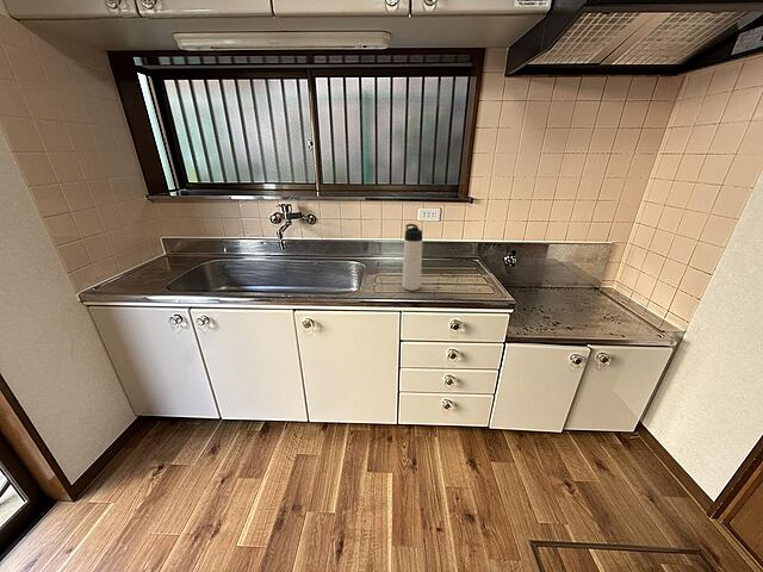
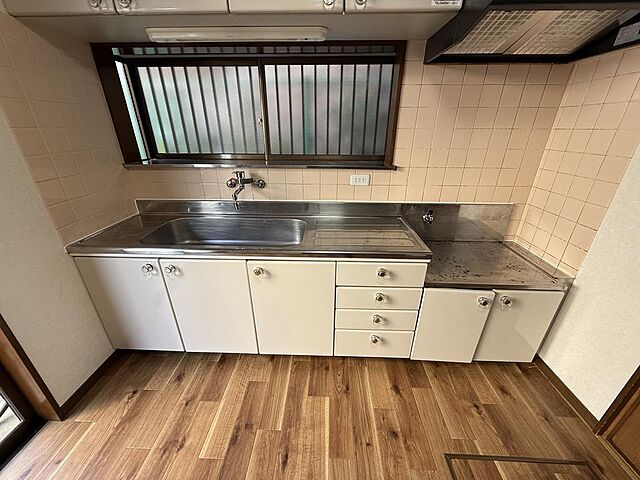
- thermos bottle [402,223,423,292]
